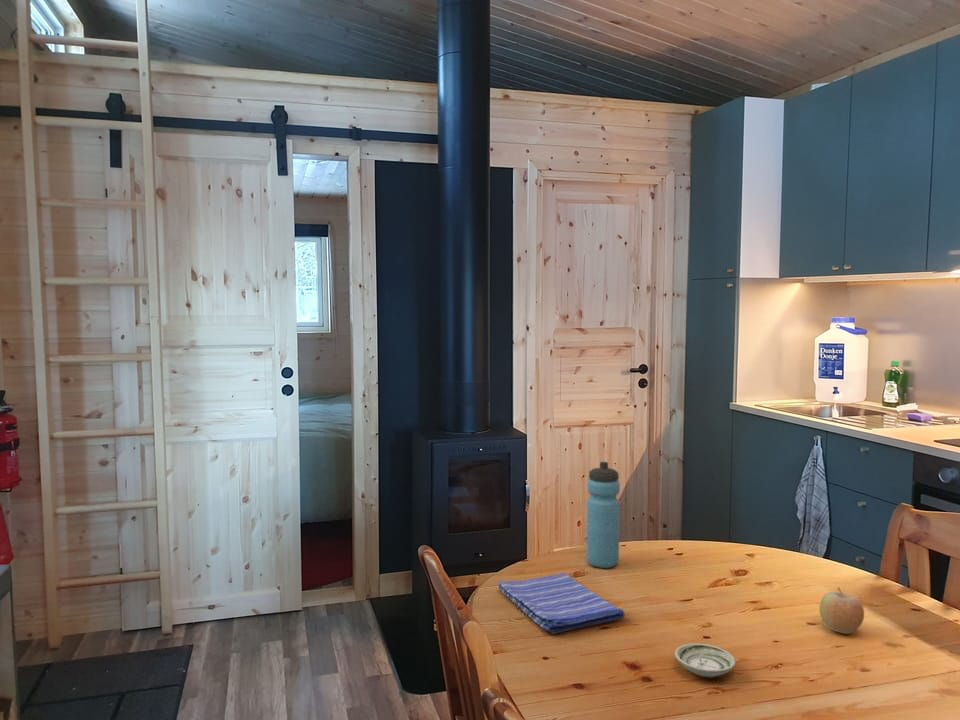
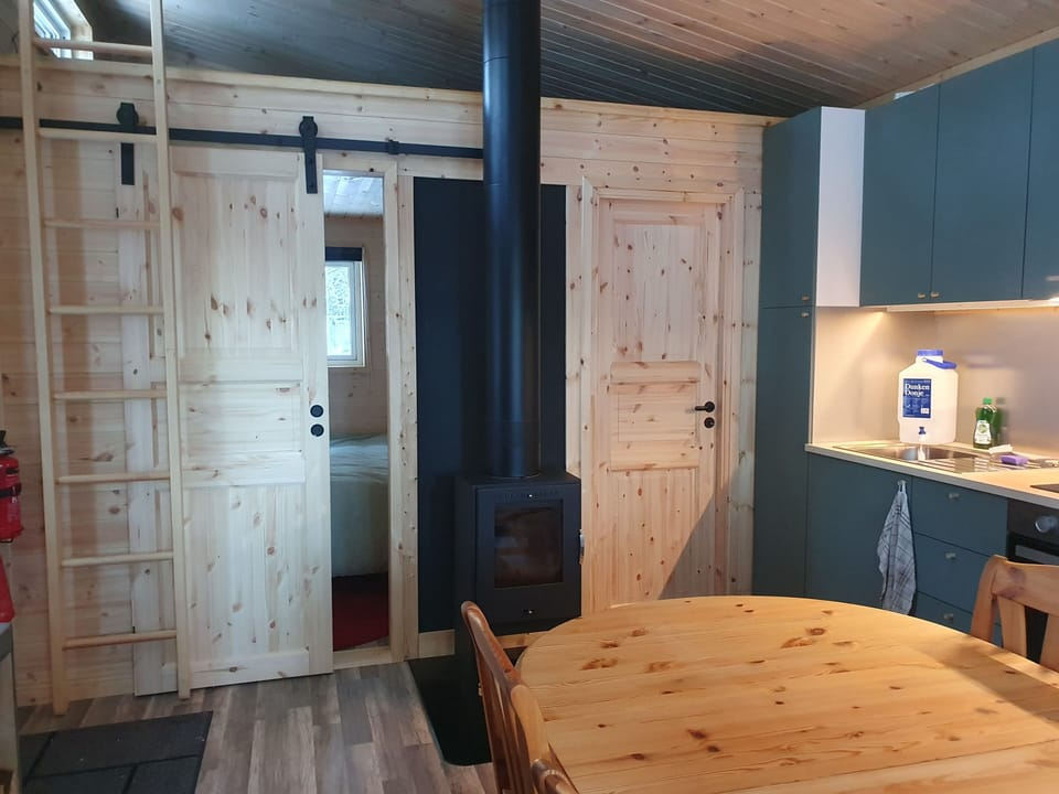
- saucer [674,643,737,678]
- dish towel [497,572,626,635]
- fruit [819,586,865,635]
- water bottle [586,461,621,569]
